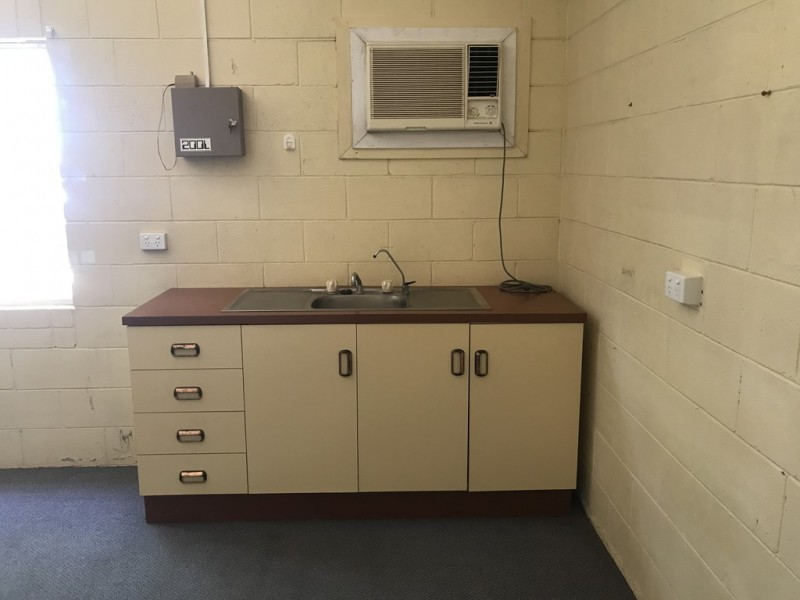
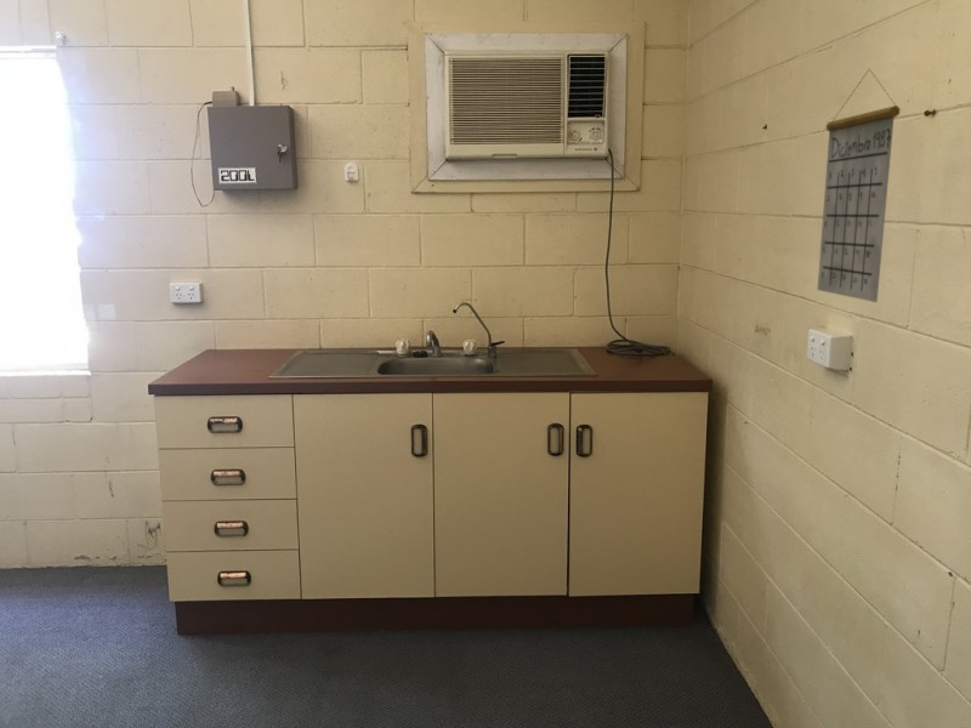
+ calendar [816,68,901,303]
